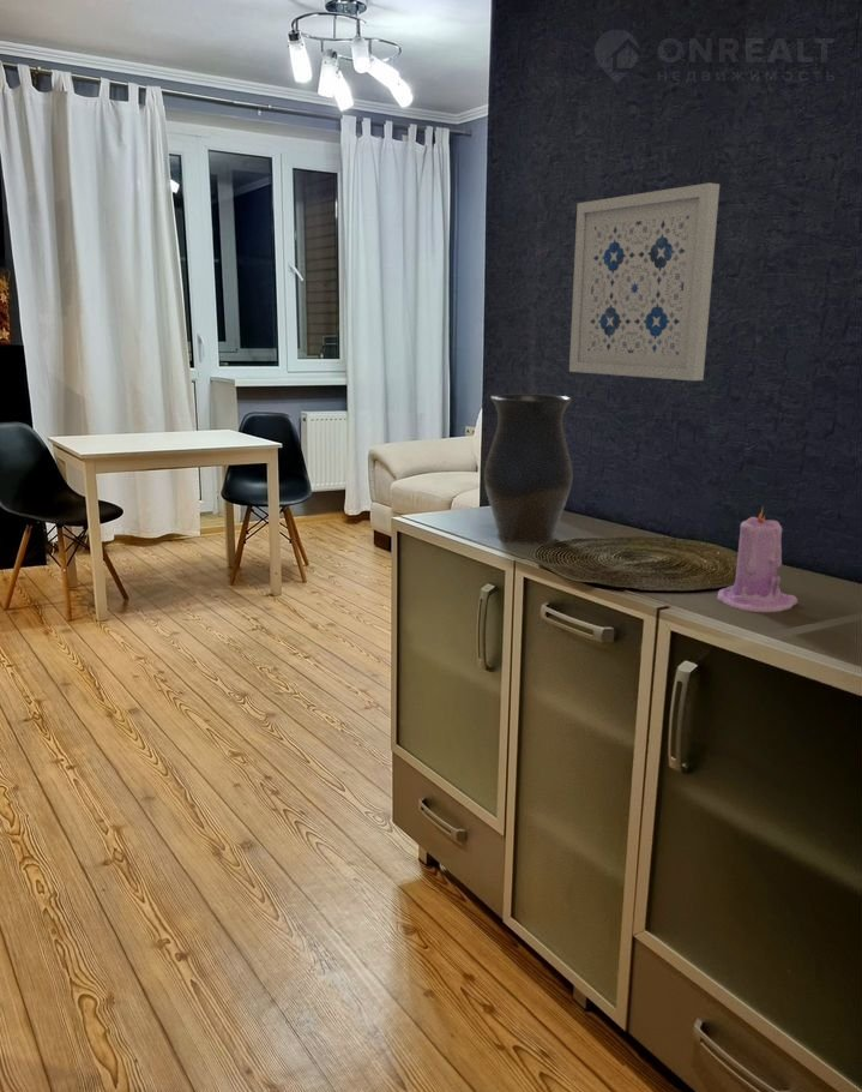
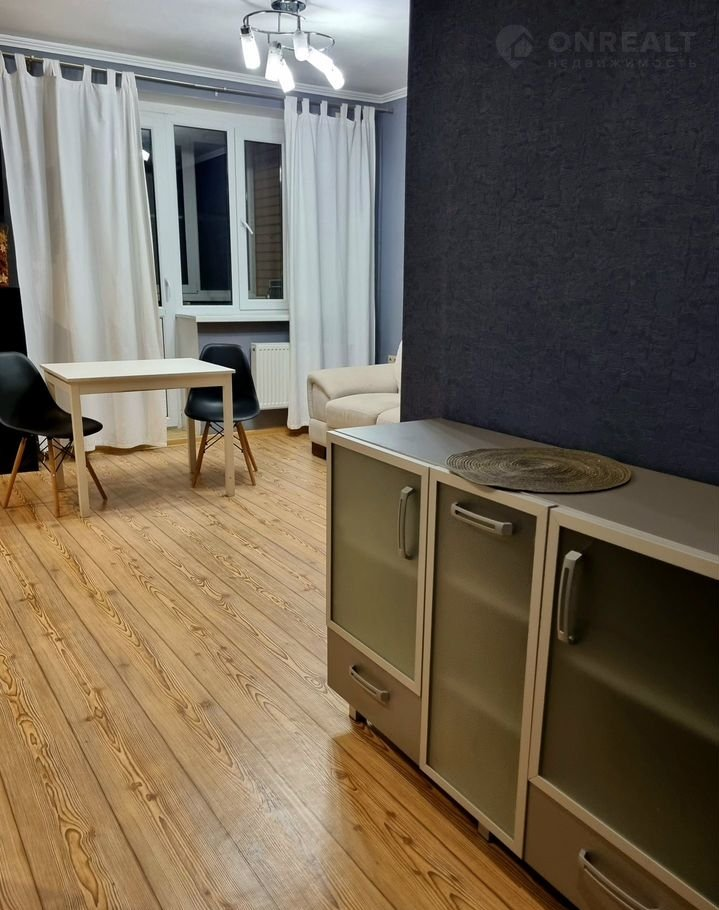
- wall art [568,181,721,382]
- vase [483,394,573,546]
- candle [716,508,798,613]
